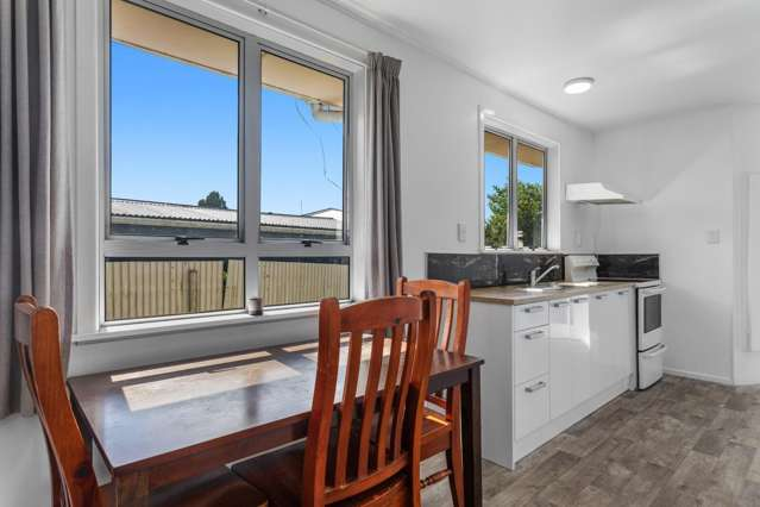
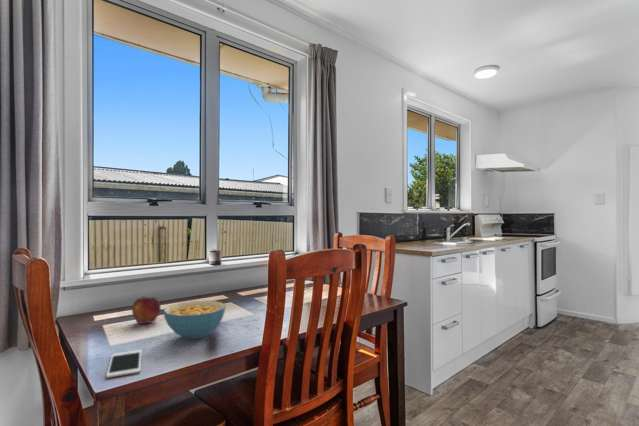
+ cereal bowl [163,300,227,340]
+ cell phone [105,349,143,379]
+ fruit [131,295,162,325]
